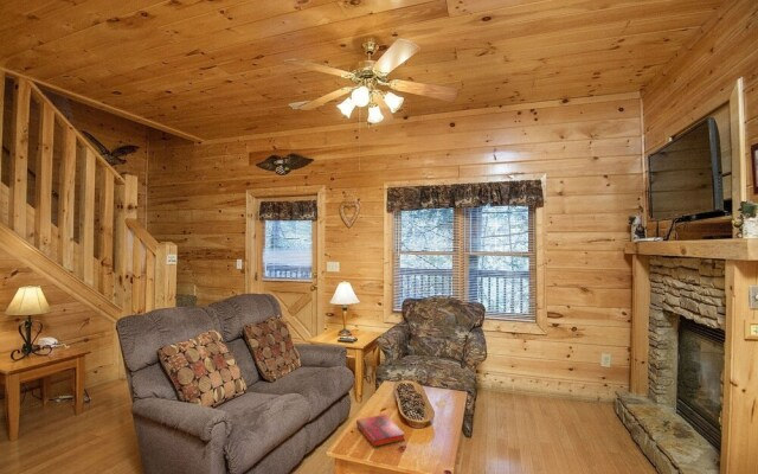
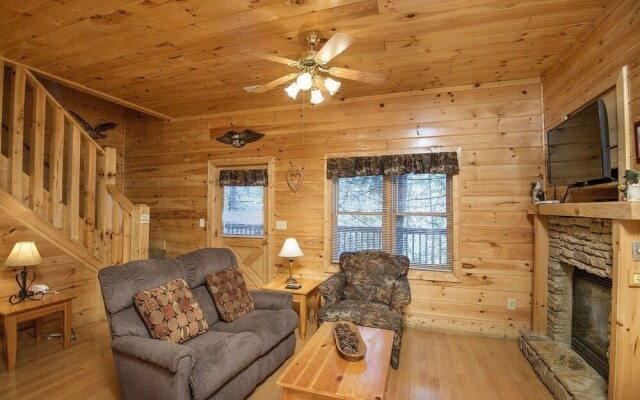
- hardback book [355,414,405,448]
